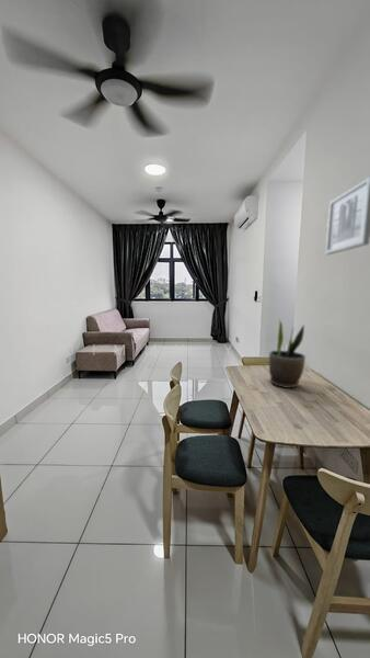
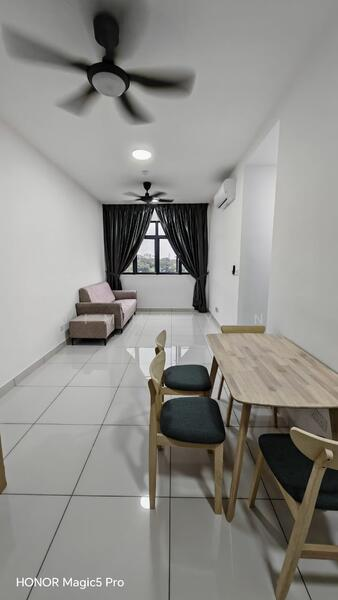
- potted plant [268,318,307,389]
- wall art [325,175,370,256]
